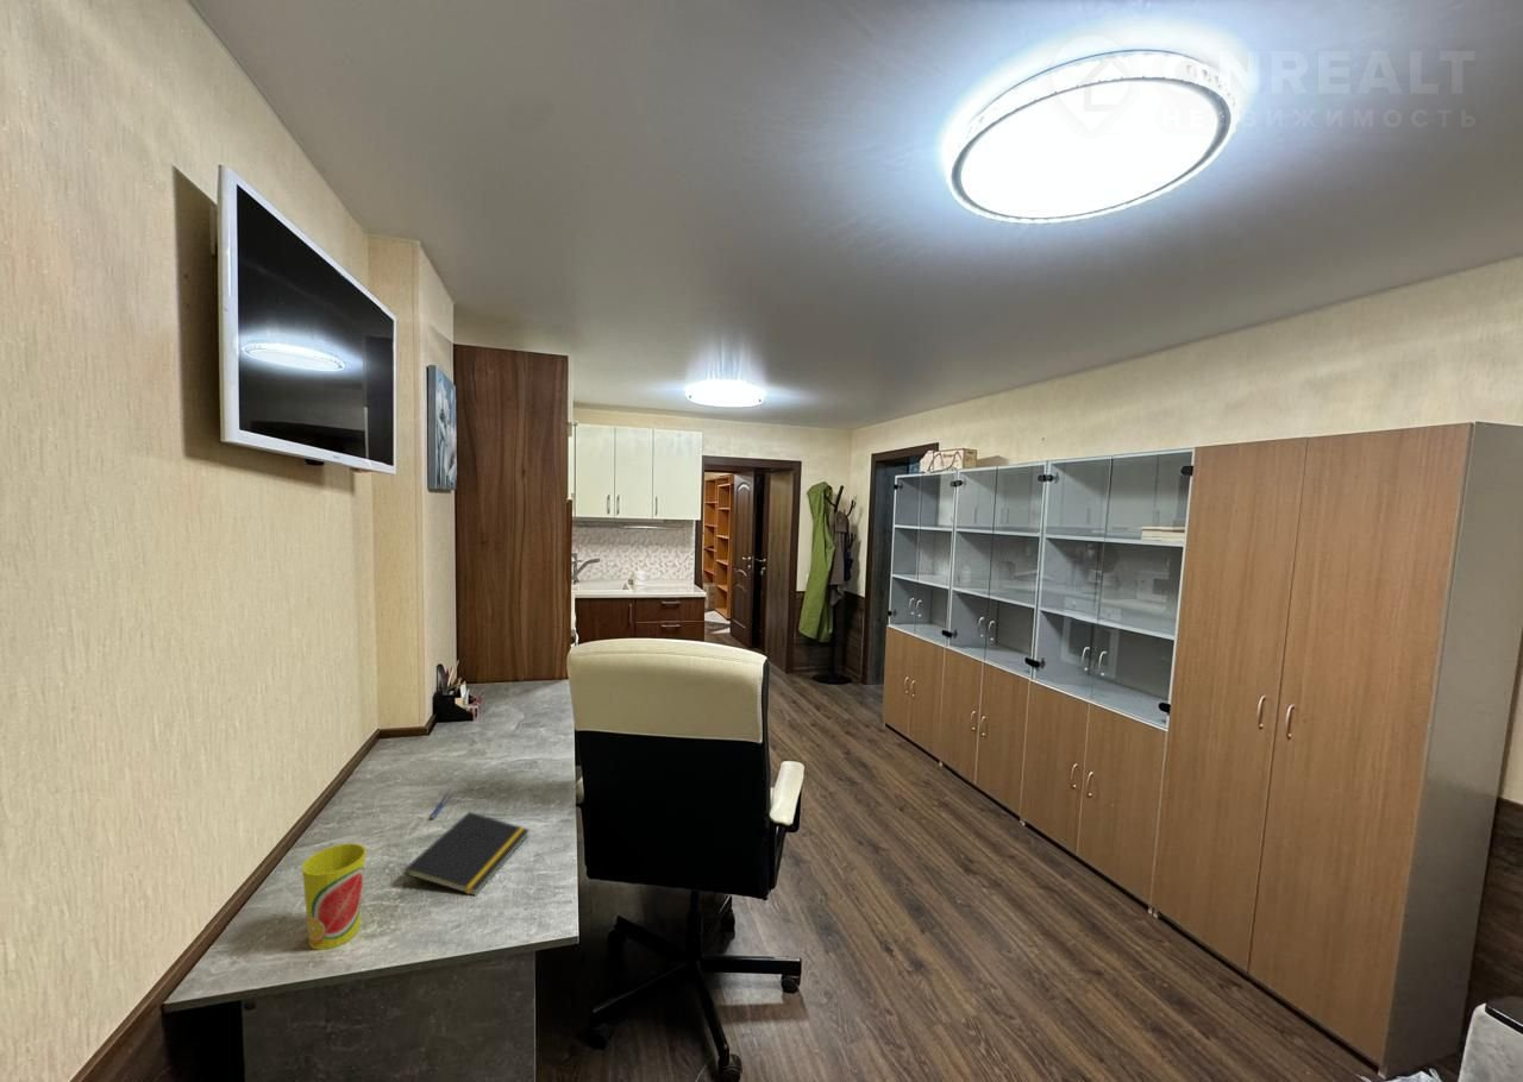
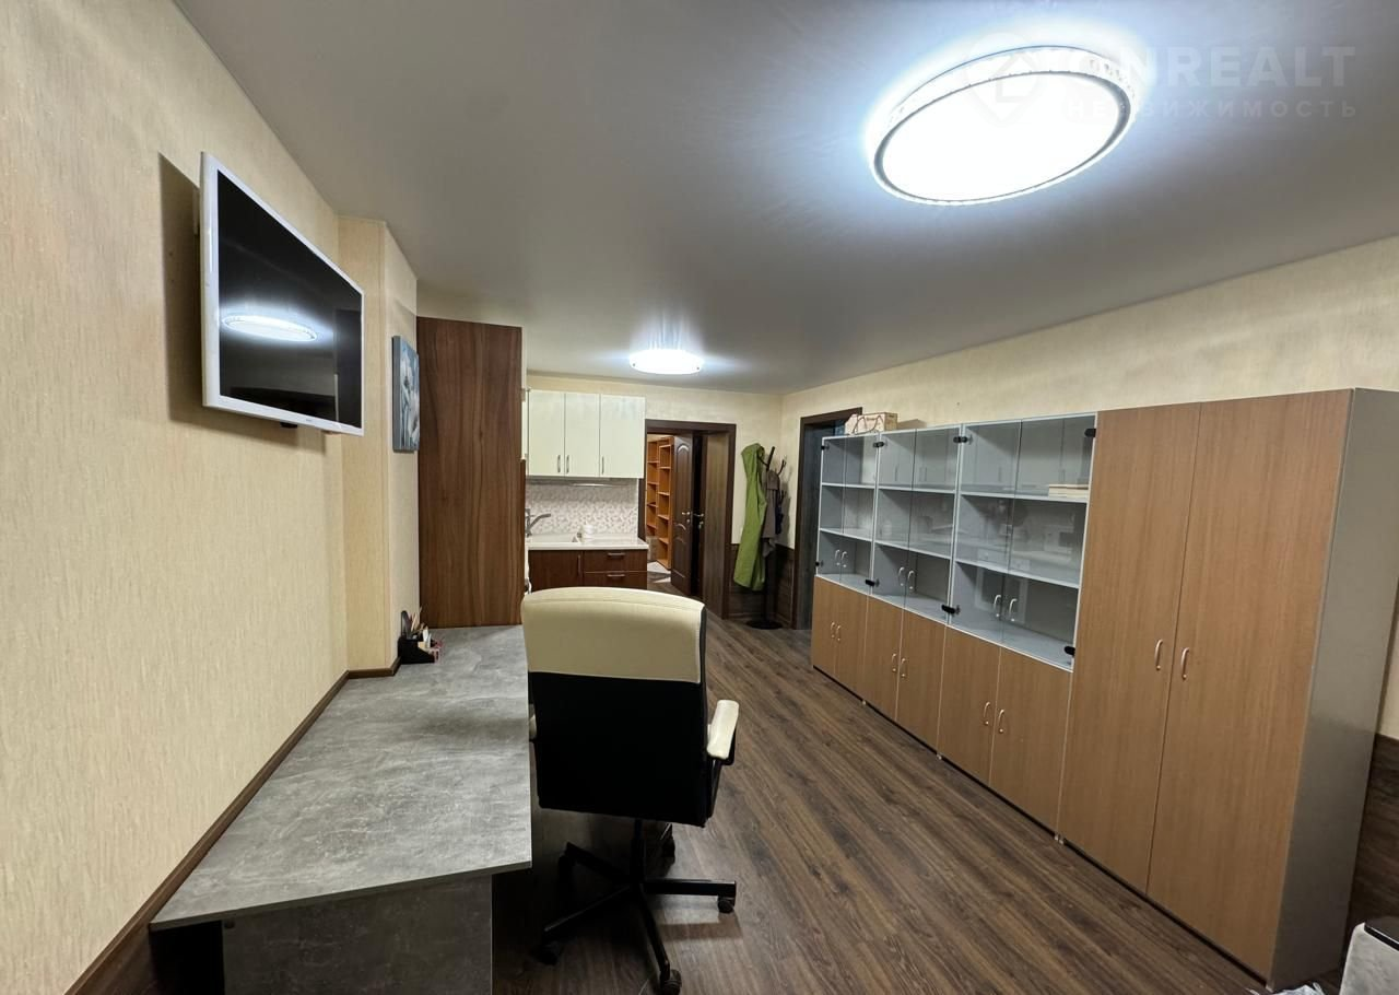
- notepad [402,811,531,897]
- pen [428,788,455,820]
- cup [301,842,368,951]
